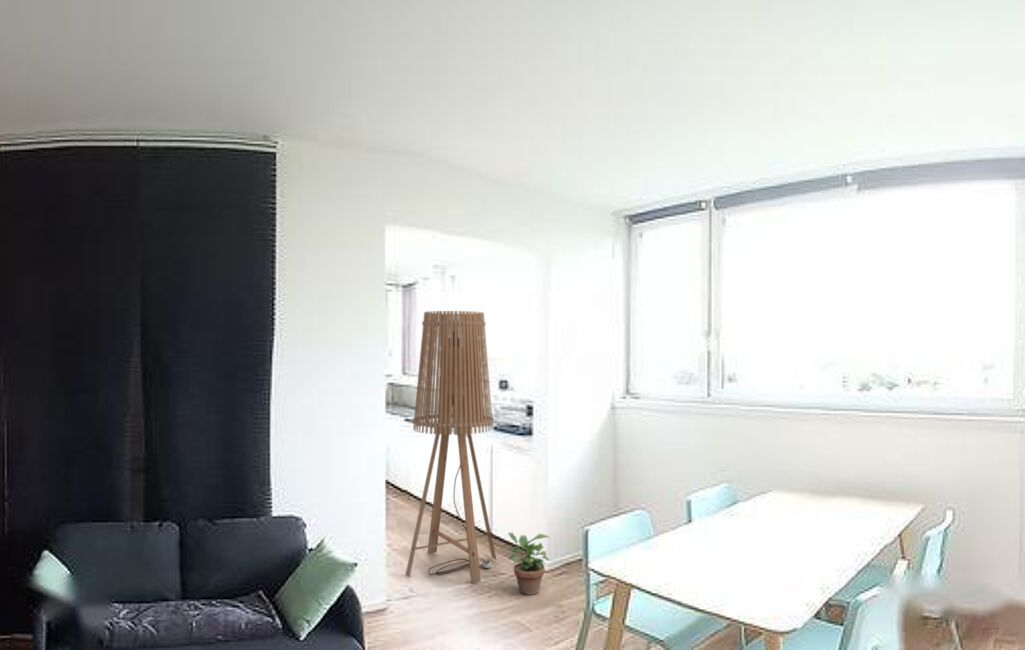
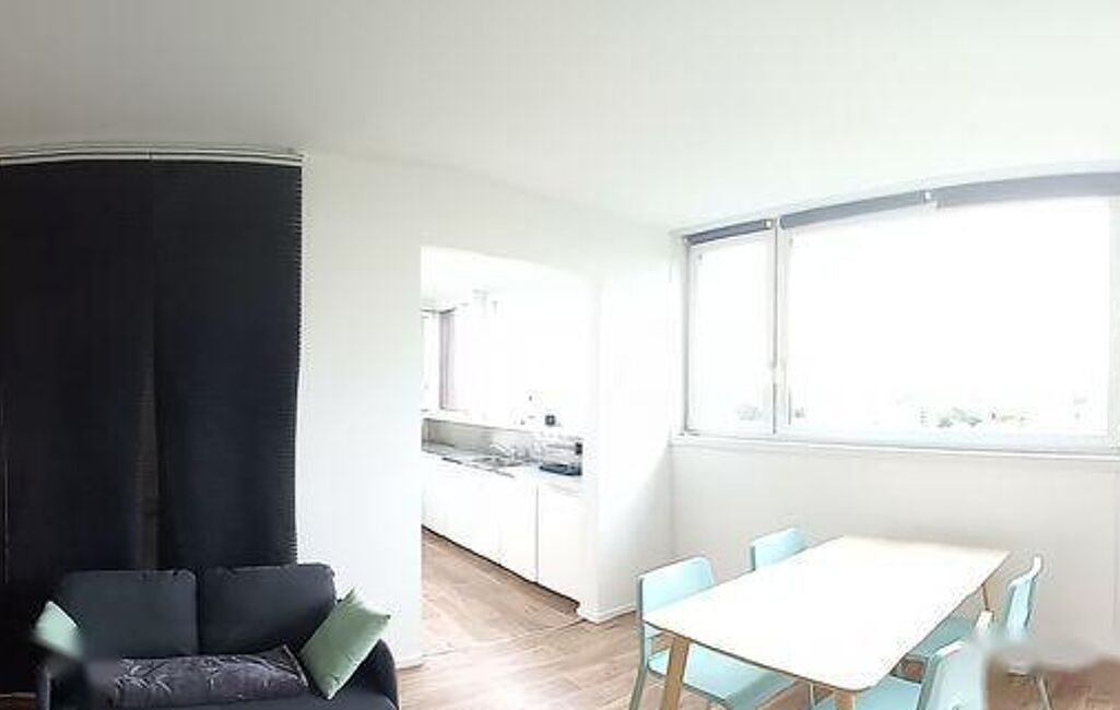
- floor lamp [405,310,497,585]
- potted plant [505,531,551,596]
